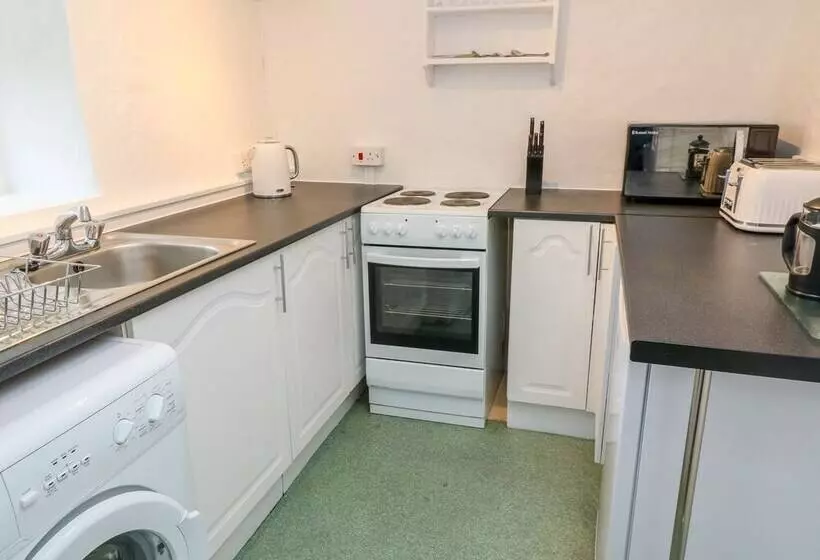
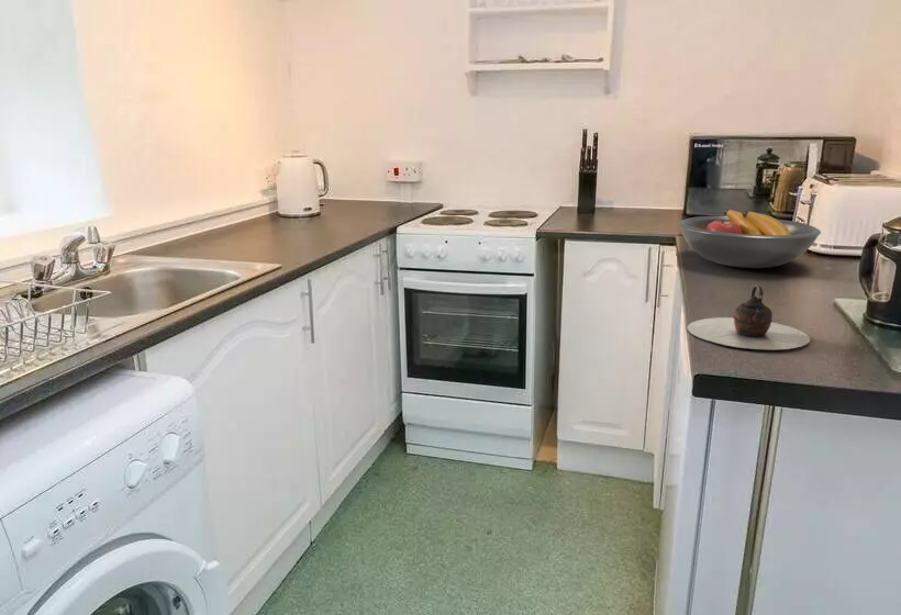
+ fruit bowl [677,208,822,269]
+ teapot [687,284,811,350]
